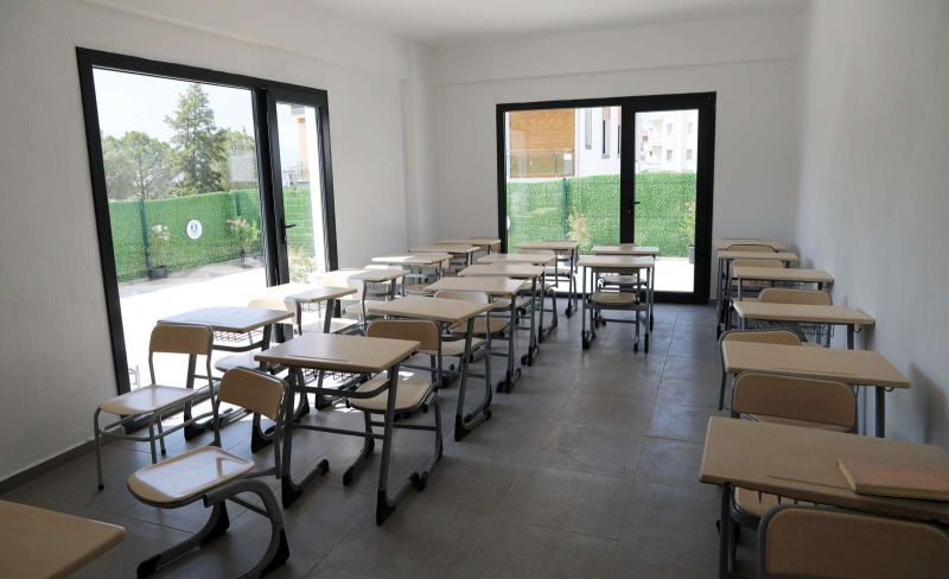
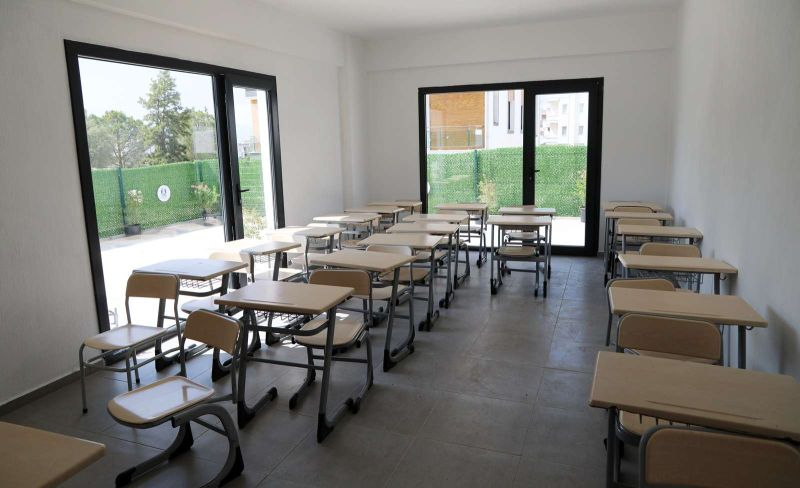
- notebook [835,458,949,502]
